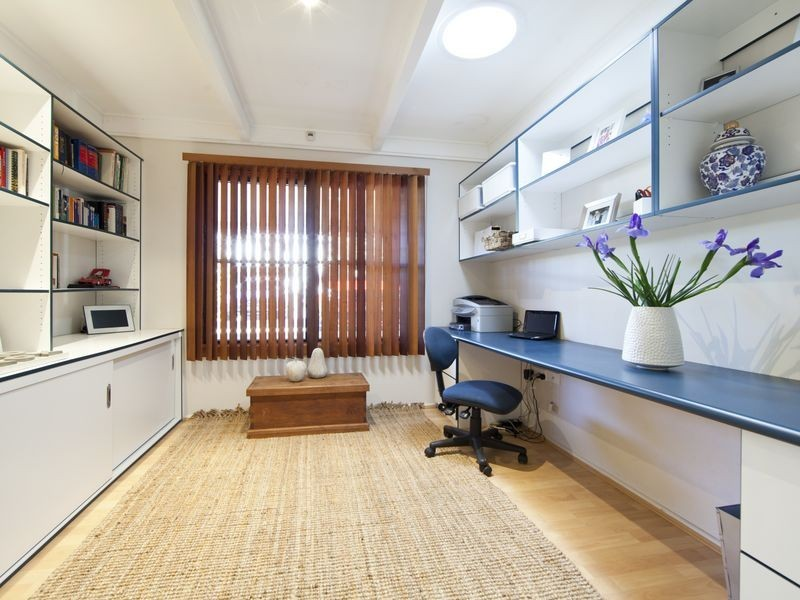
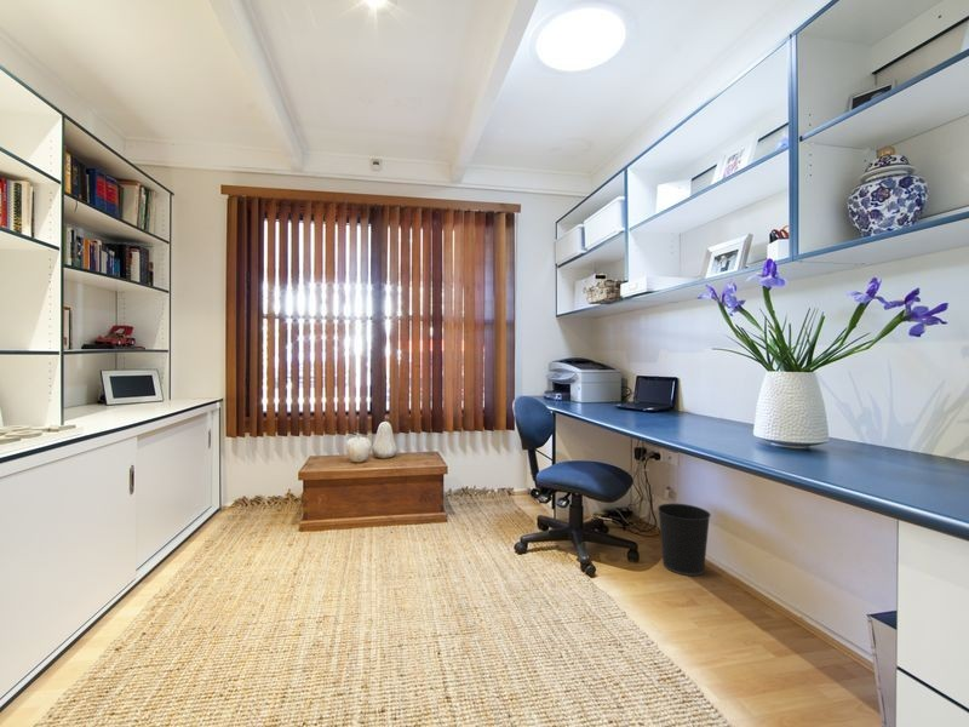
+ wastebasket [656,502,712,577]
